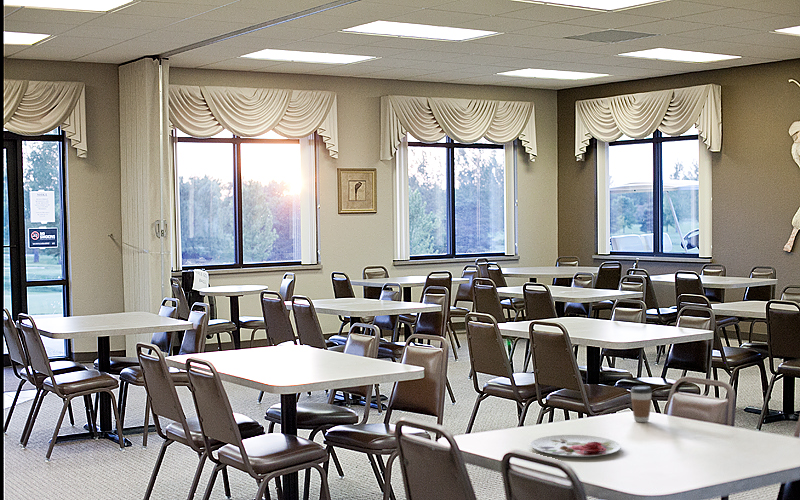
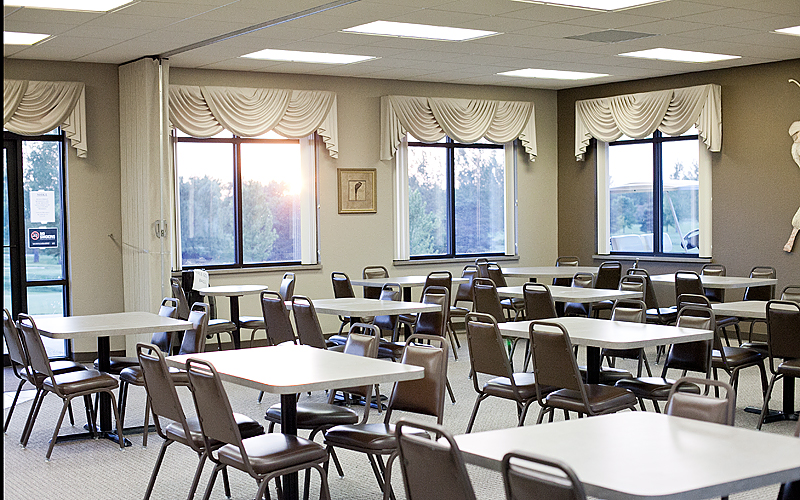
- coffee cup [630,385,653,423]
- plate [530,434,622,458]
